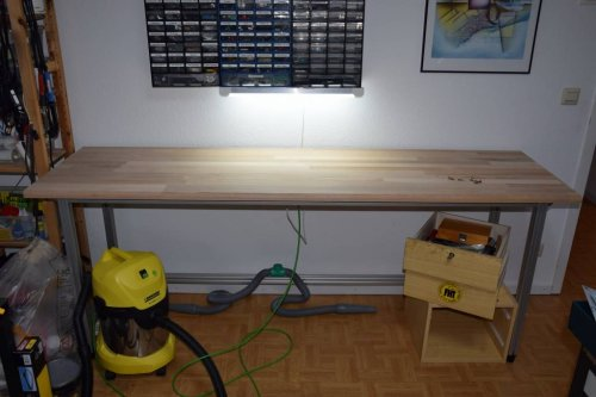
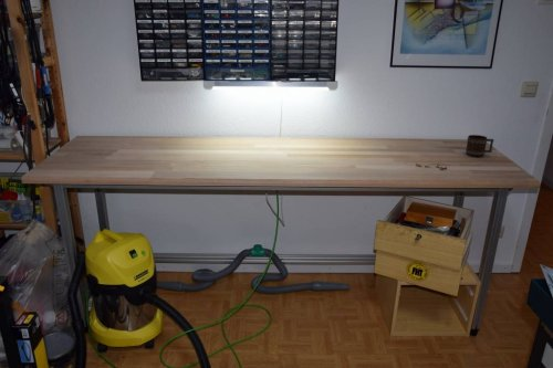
+ mug [465,134,495,158]
